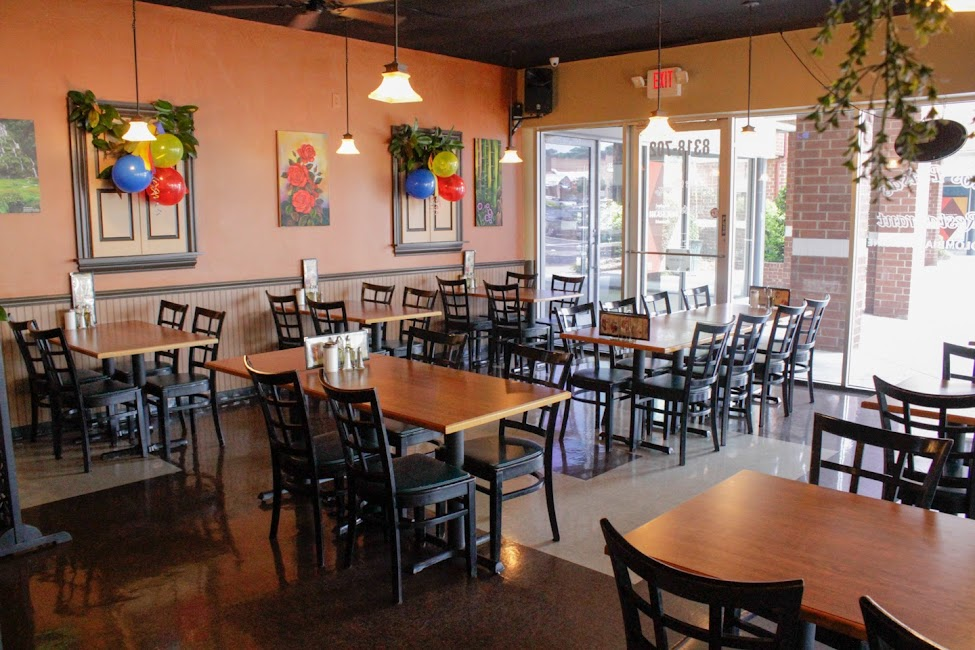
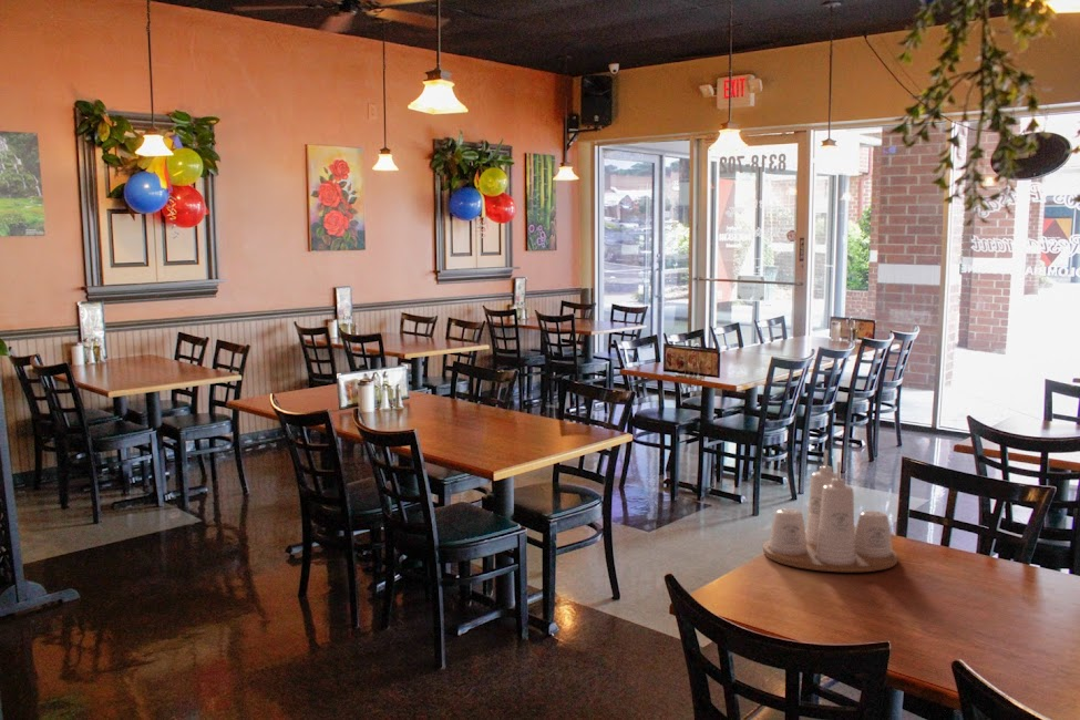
+ condiment set [762,449,898,573]
